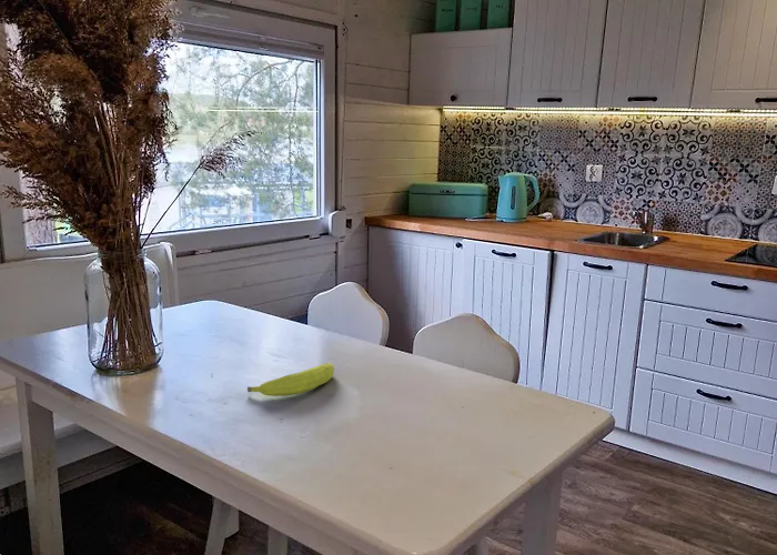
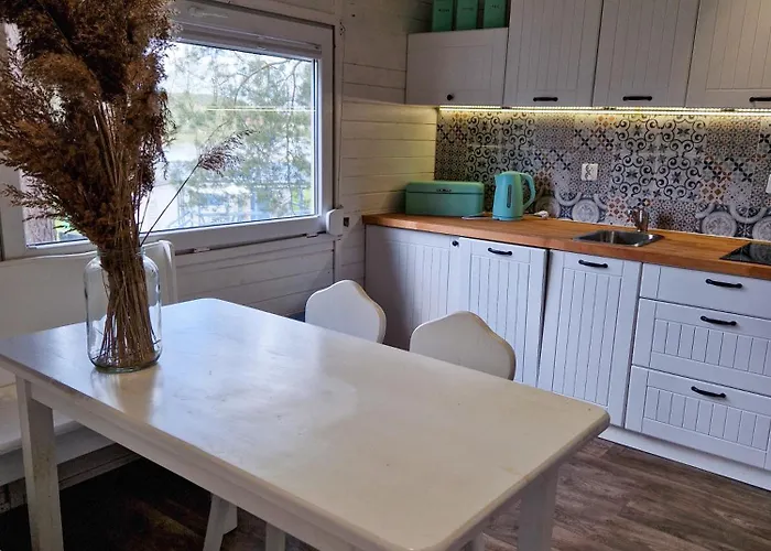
- fruit [246,362,335,397]
